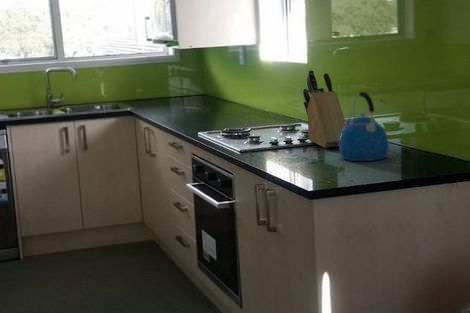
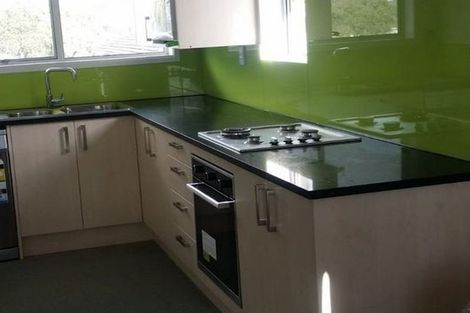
- kettle [338,91,390,162]
- knife block [302,69,346,149]
